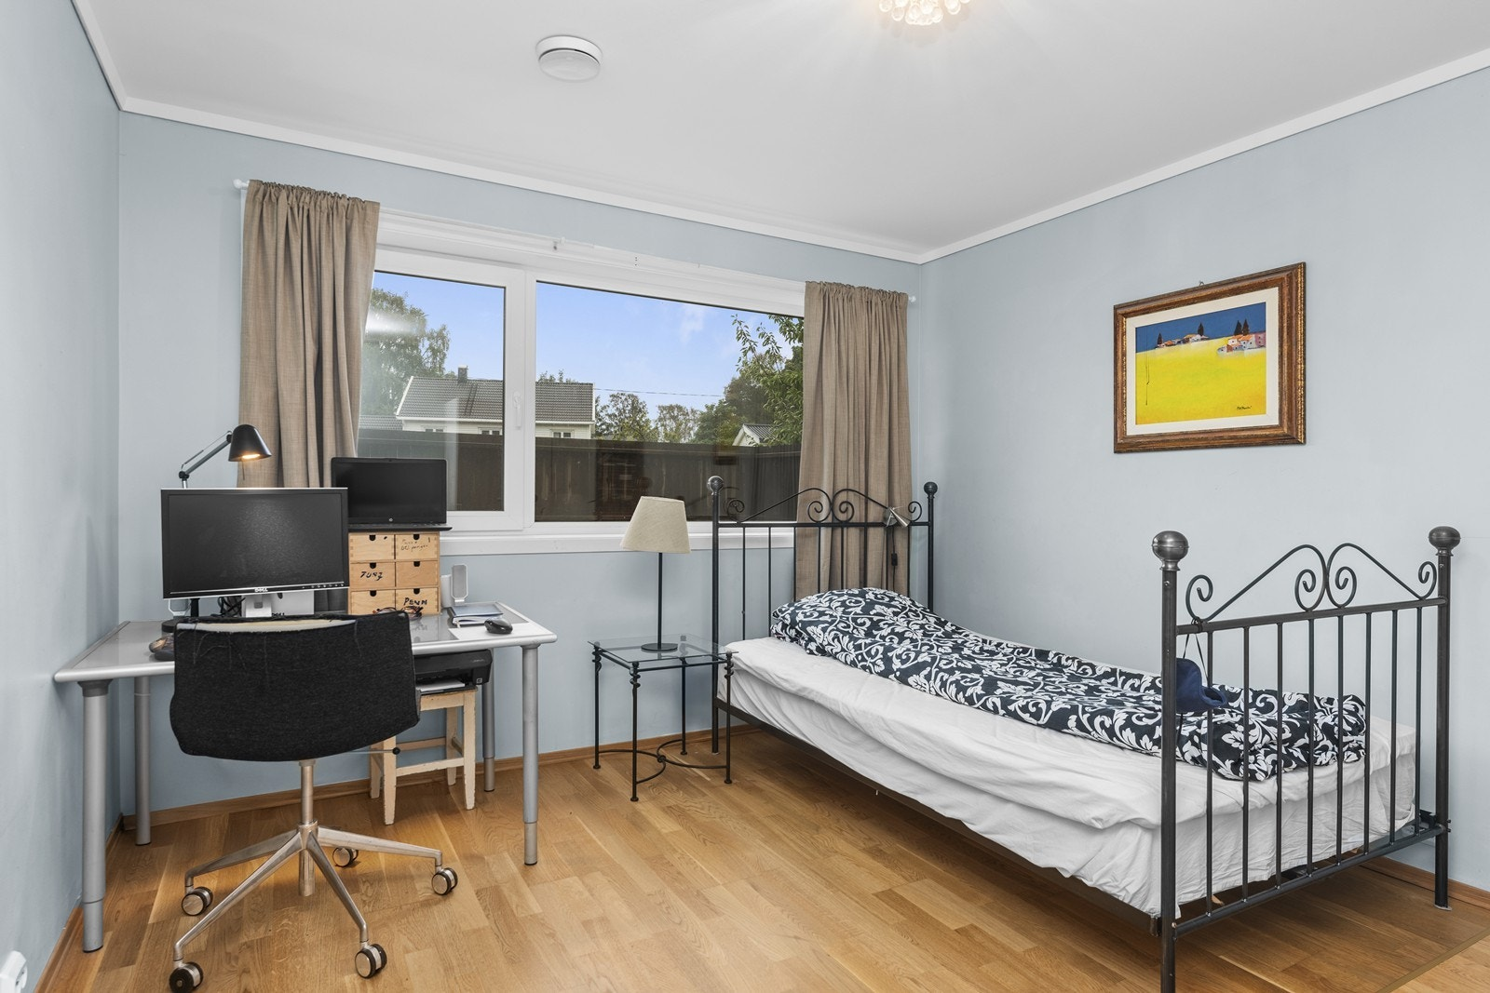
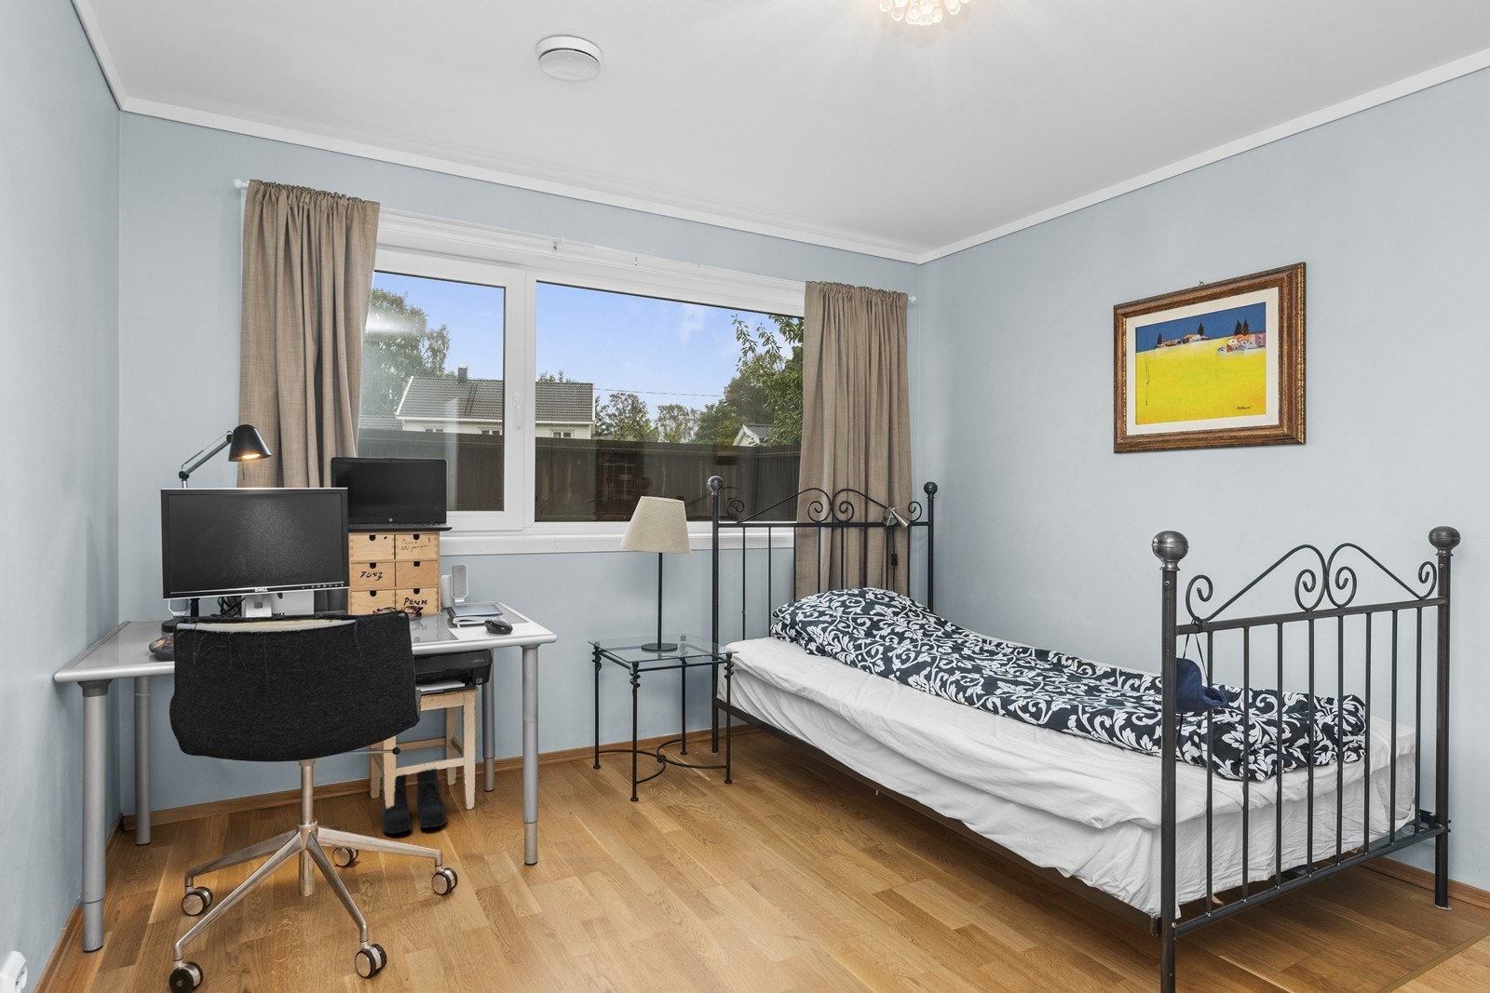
+ boots [381,768,447,835]
